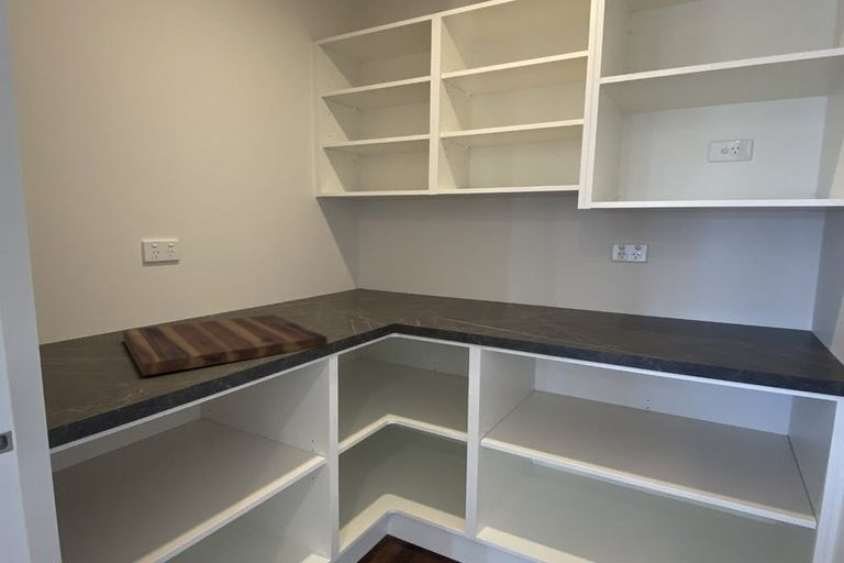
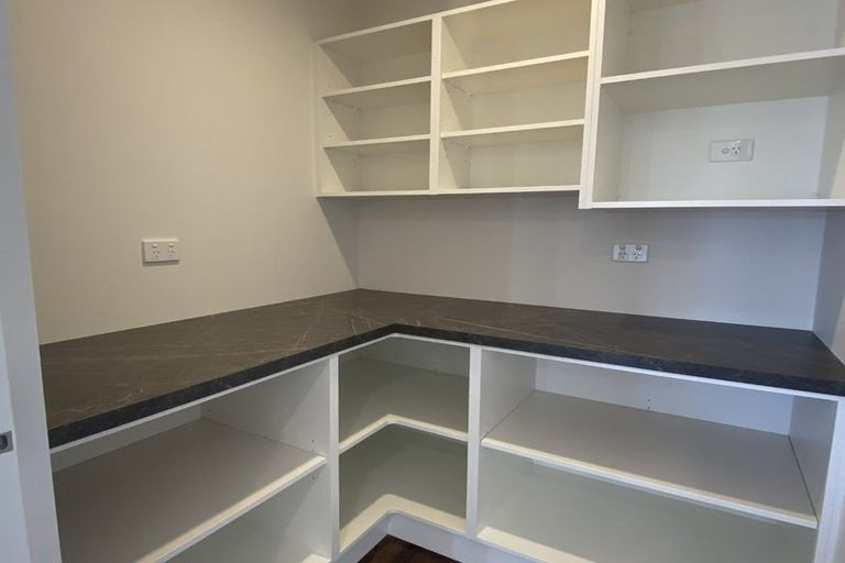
- cutting board [122,313,329,377]
